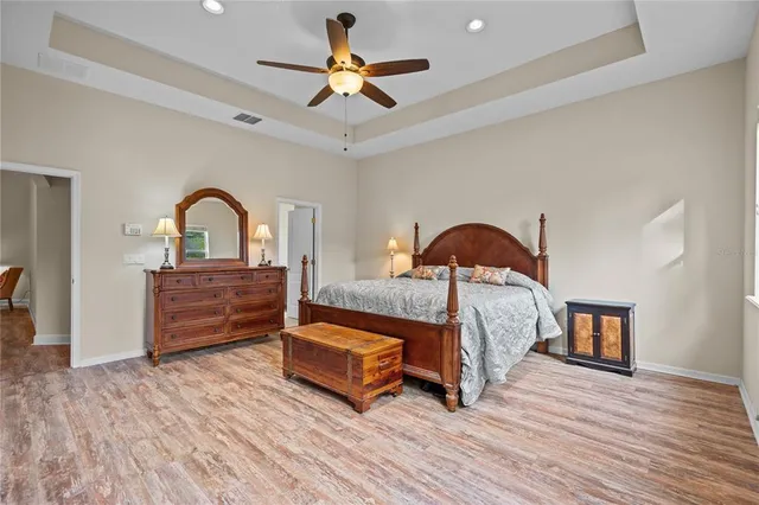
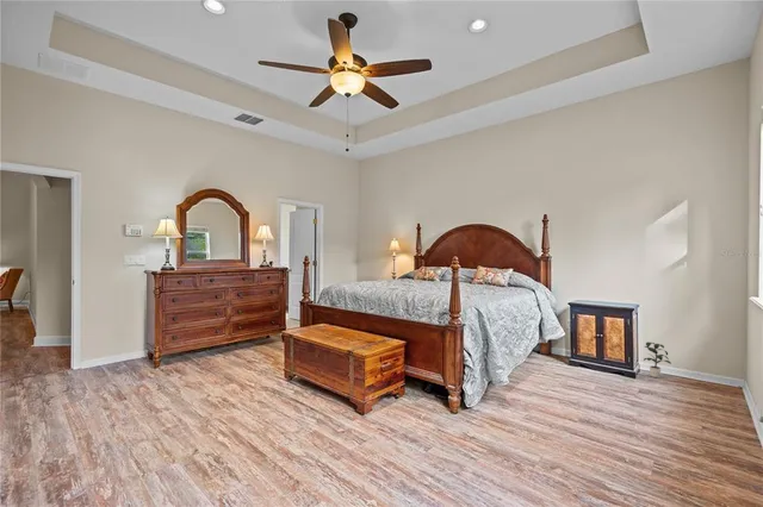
+ potted plant [643,340,672,378]
